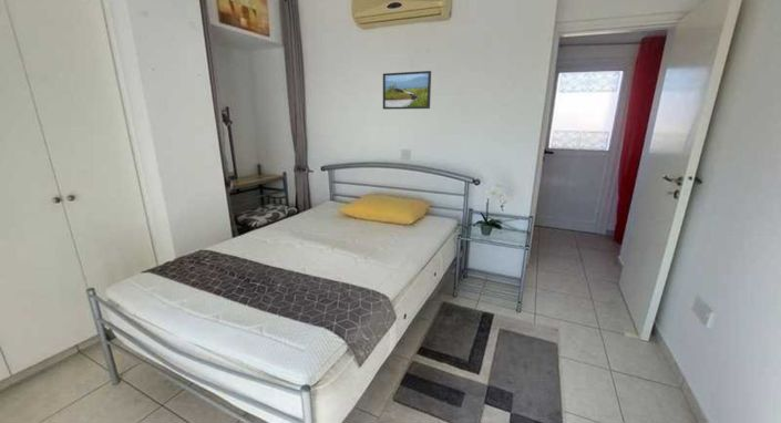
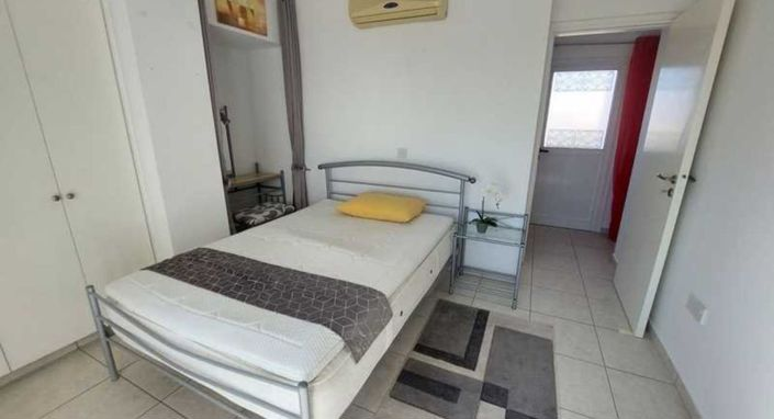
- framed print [382,70,432,111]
